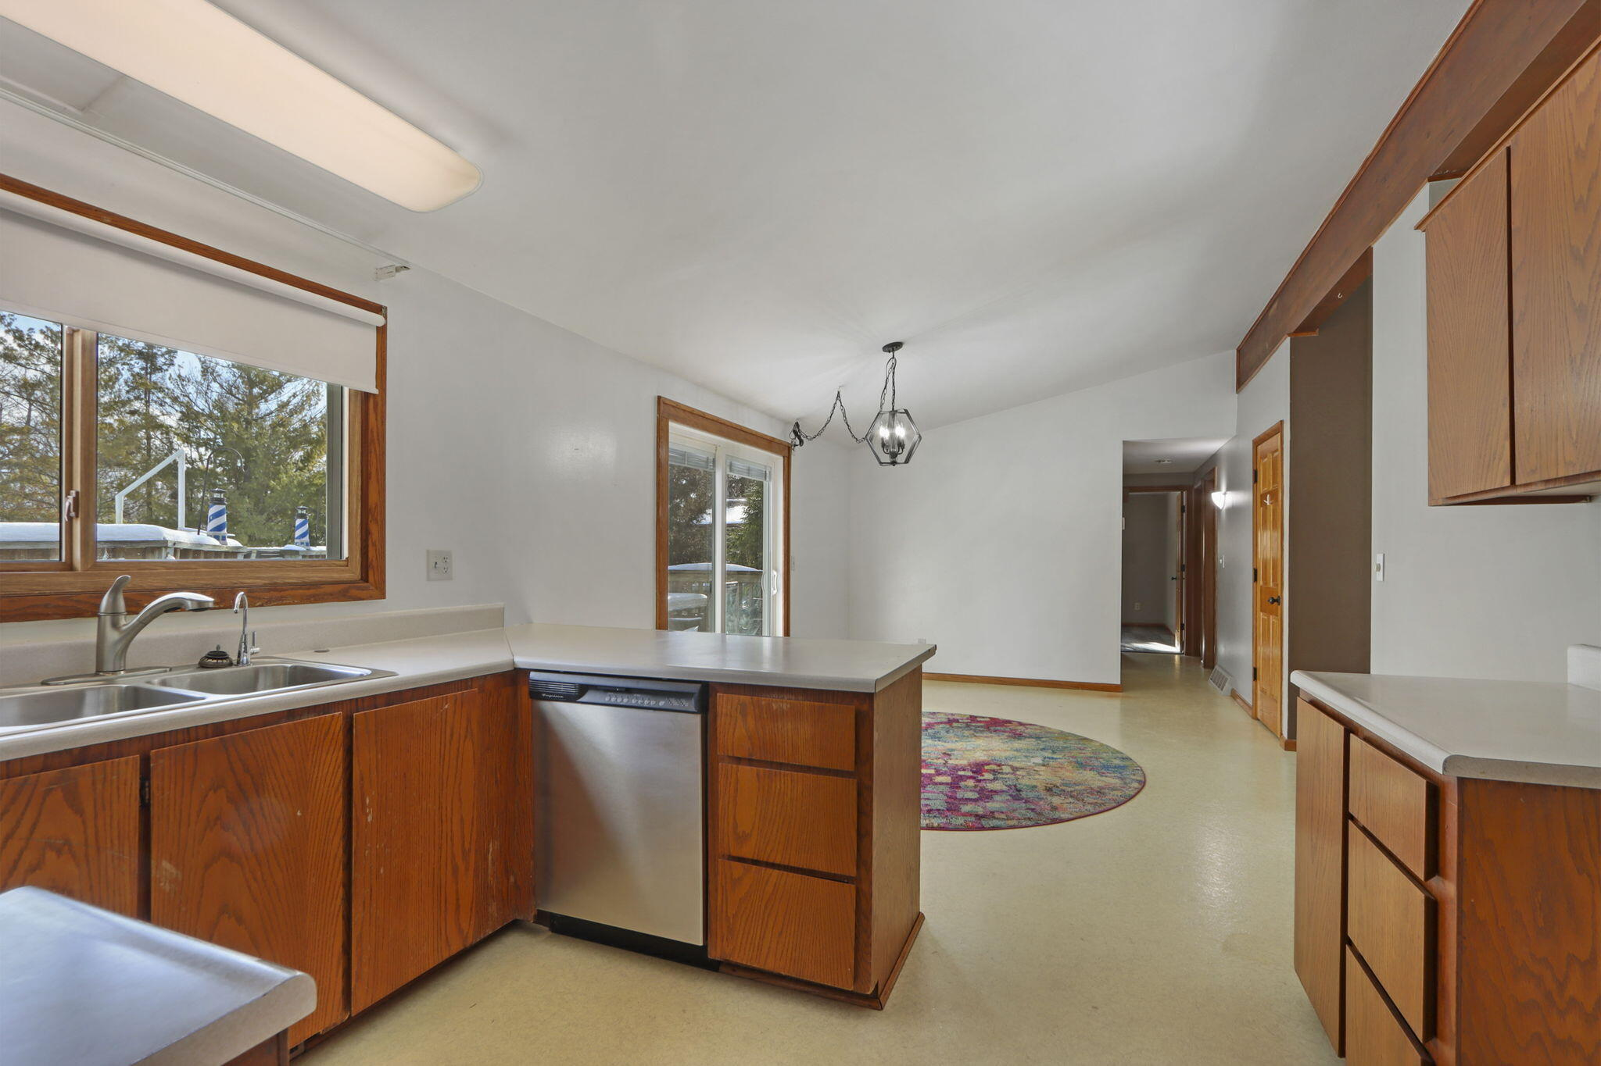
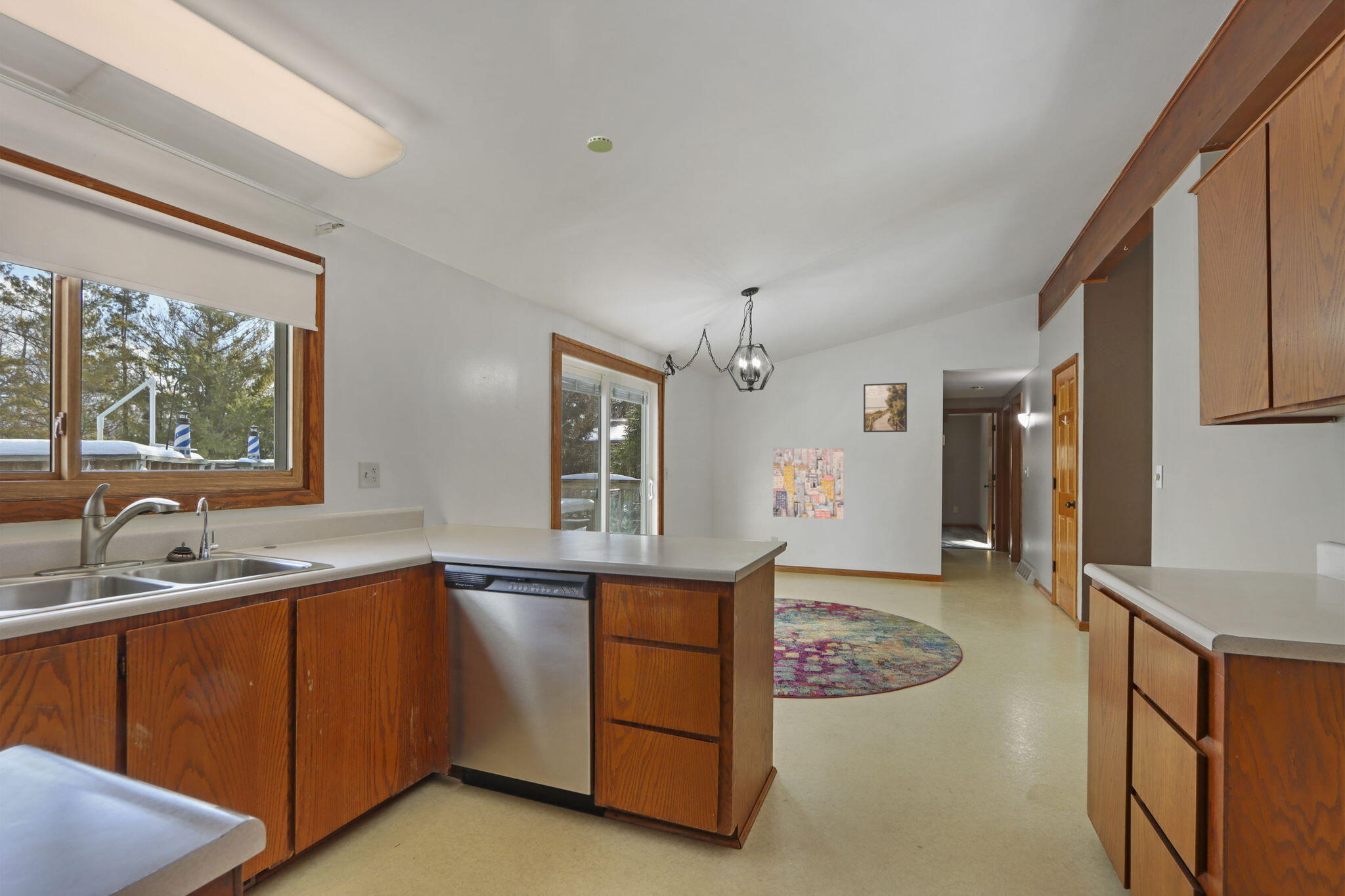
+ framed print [863,382,908,433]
+ wall art [772,447,845,520]
+ smoke detector [586,135,613,154]
